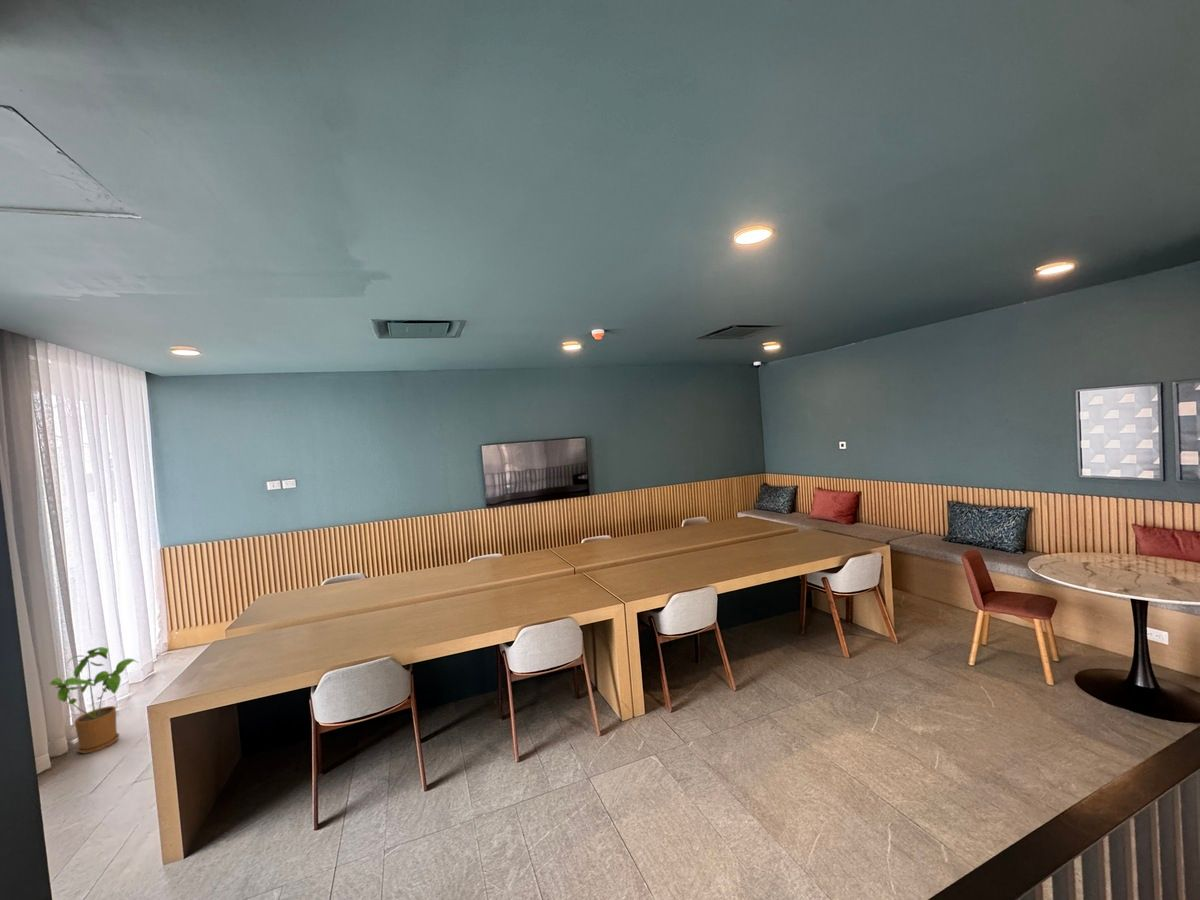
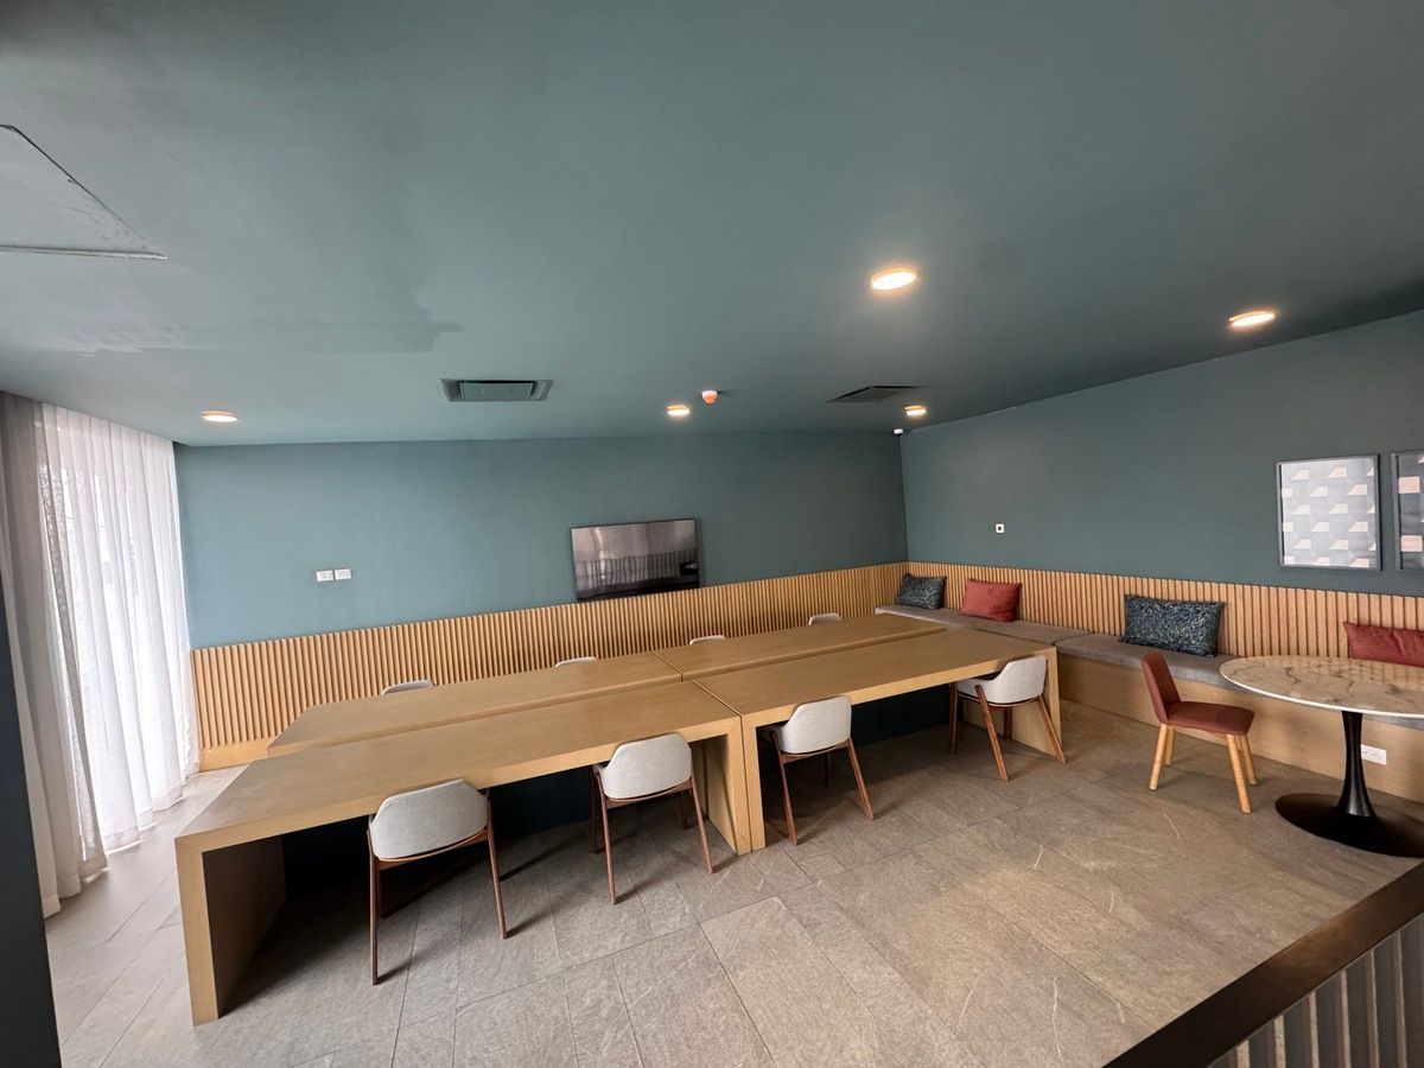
- house plant [49,646,139,755]
